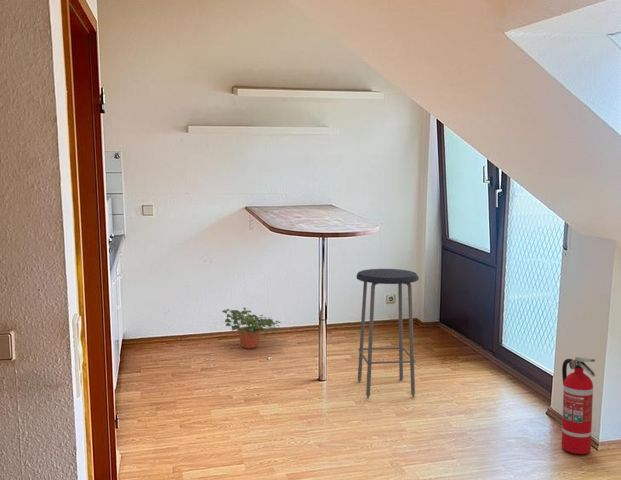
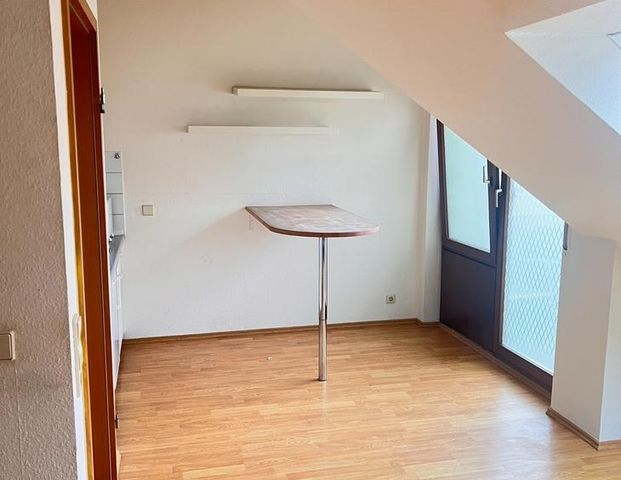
- fire extinguisher [561,356,596,455]
- bar stool [356,268,420,399]
- potted plant [221,307,284,349]
